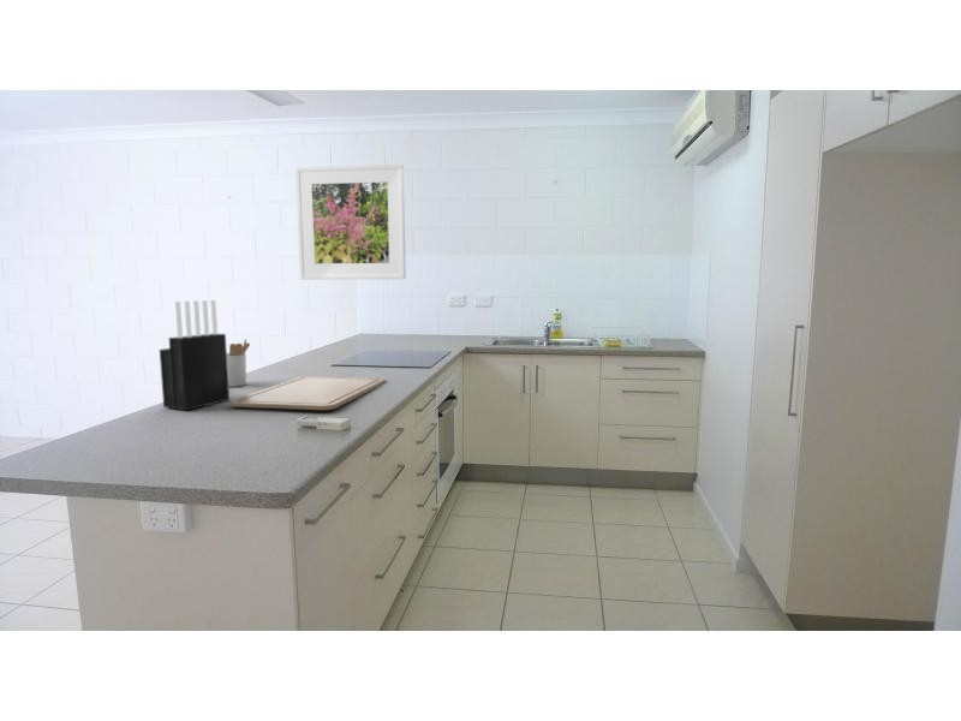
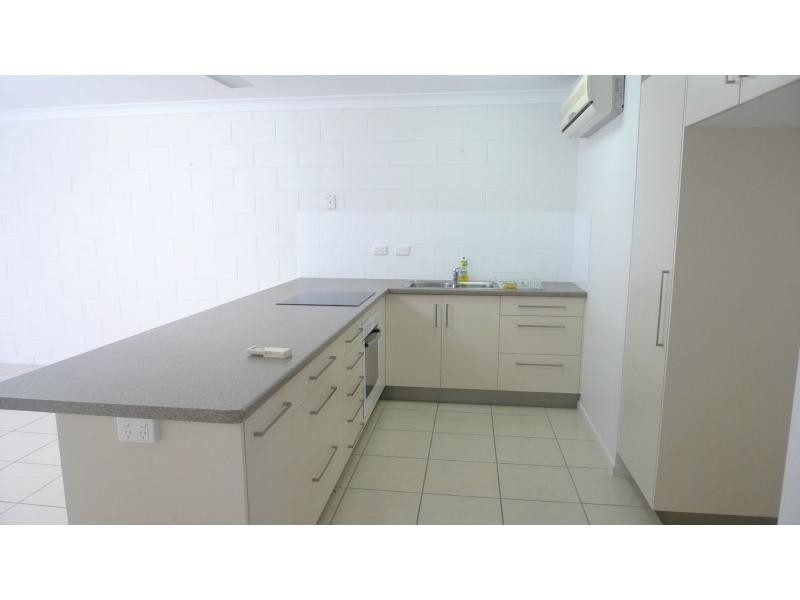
- knife block [159,299,231,411]
- chopping board [228,375,387,411]
- utensil holder [227,339,251,388]
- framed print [294,163,407,281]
